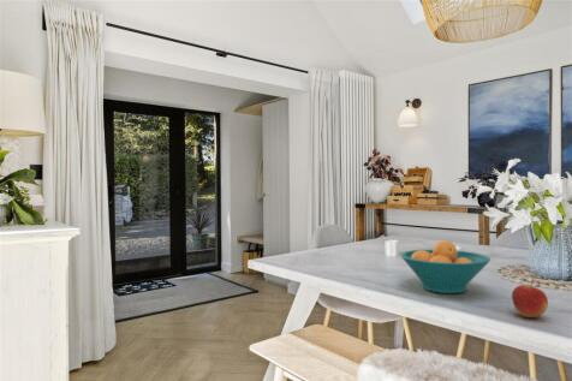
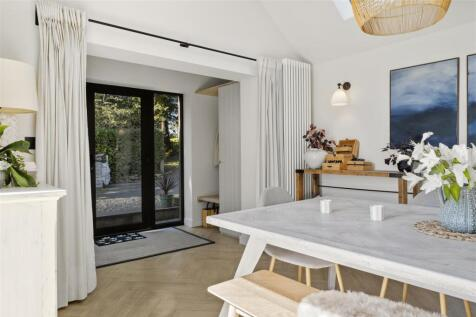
- apple [511,279,549,319]
- fruit bowl [399,239,491,294]
